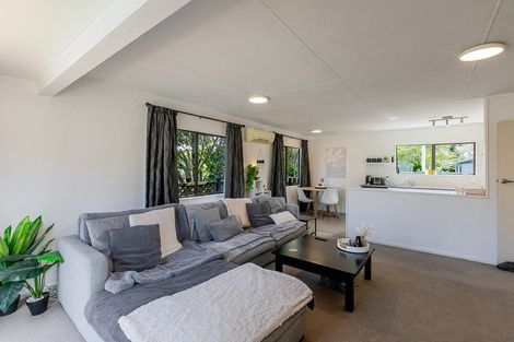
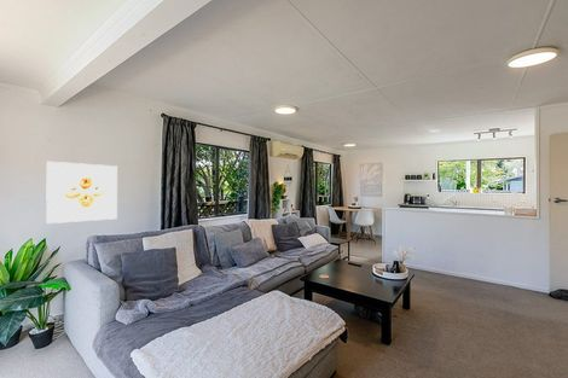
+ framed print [45,161,118,225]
